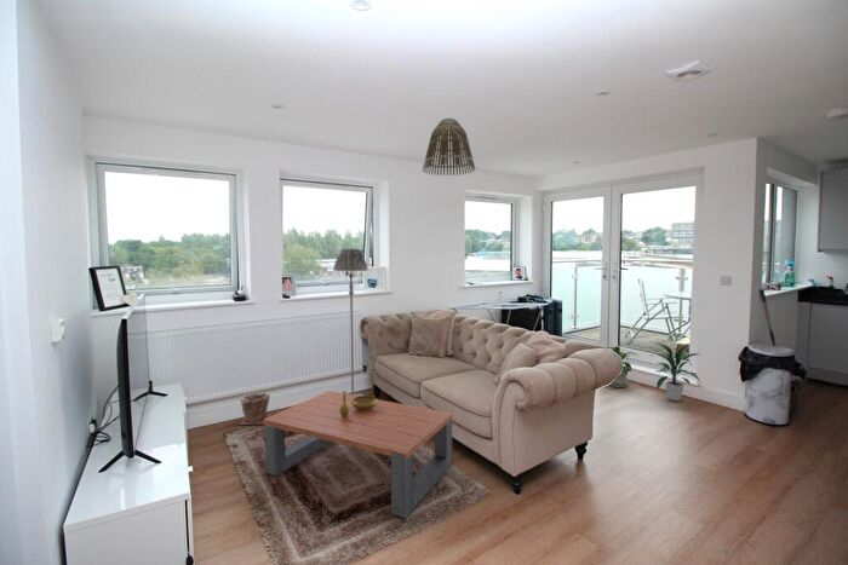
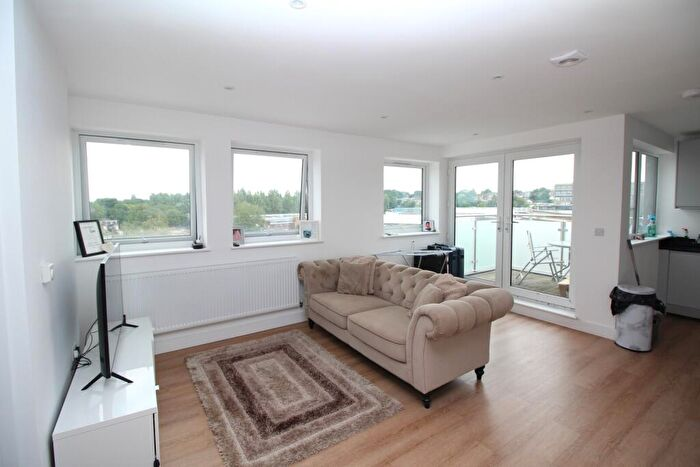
- floor lamp [332,248,369,397]
- coffee table [263,390,454,519]
- lamp shade [422,117,476,177]
- indoor plant [652,342,703,402]
- decorative bowl [339,390,378,419]
- plant pot [239,391,273,426]
- house plant [606,346,638,388]
